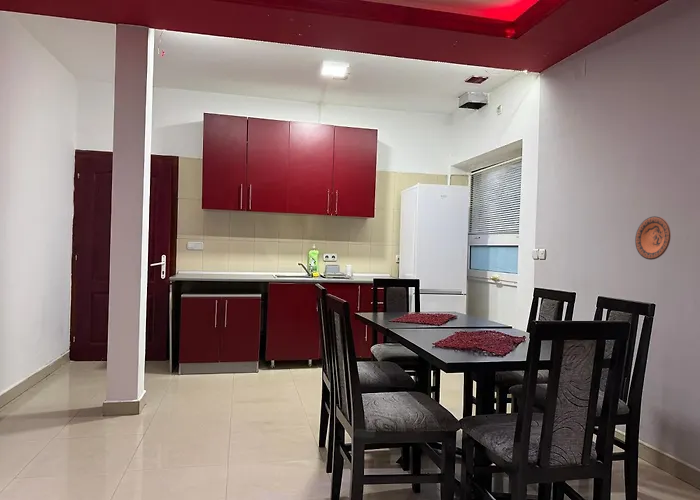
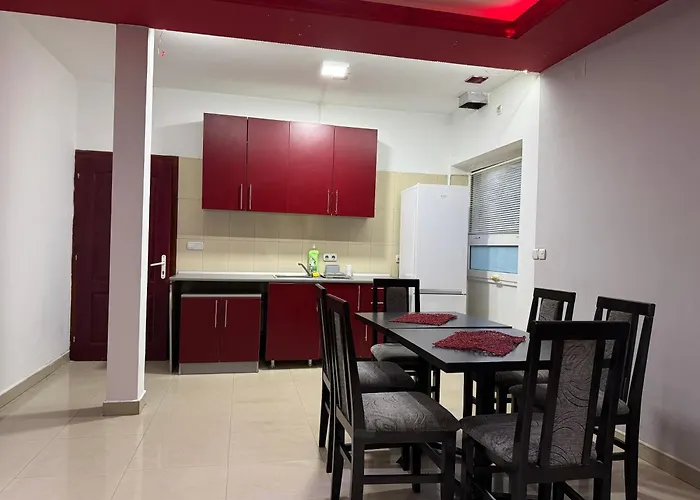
- decorative plate [634,215,672,261]
